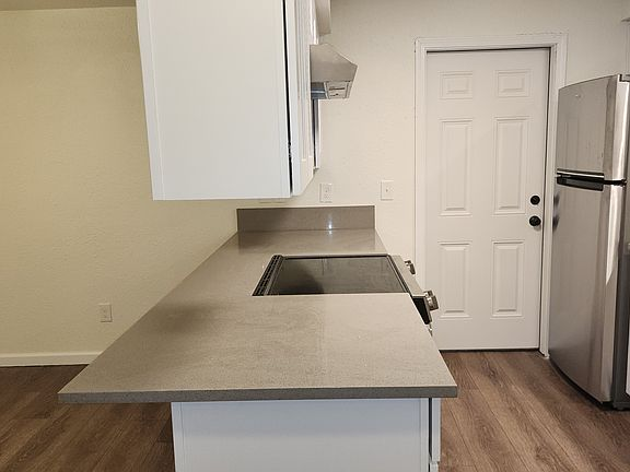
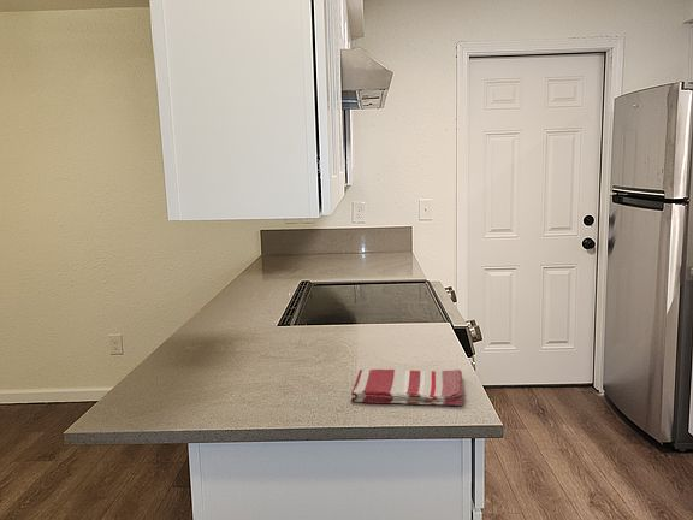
+ dish towel [349,368,464,407]
